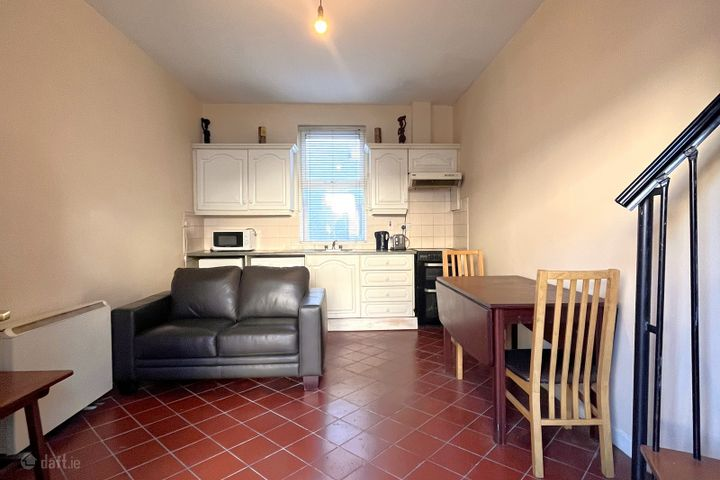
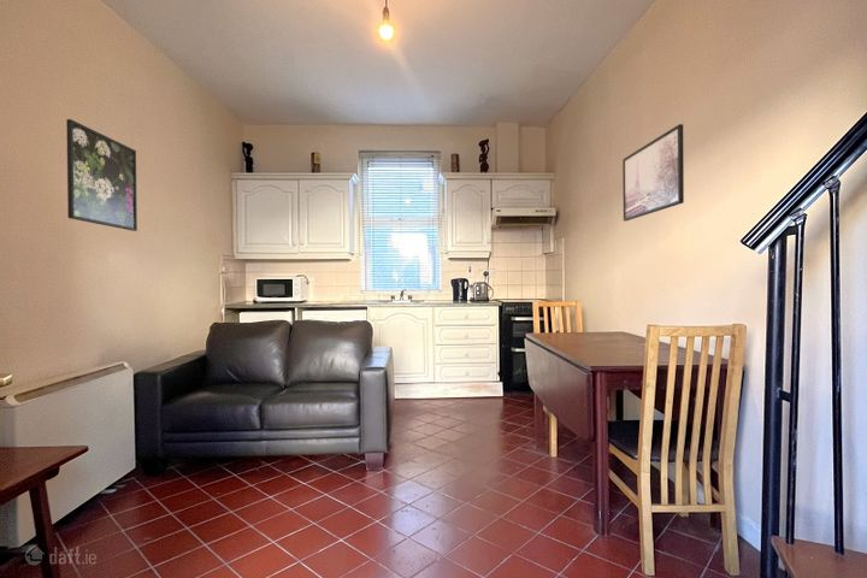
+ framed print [621,123,685,223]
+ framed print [65,118,138,232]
